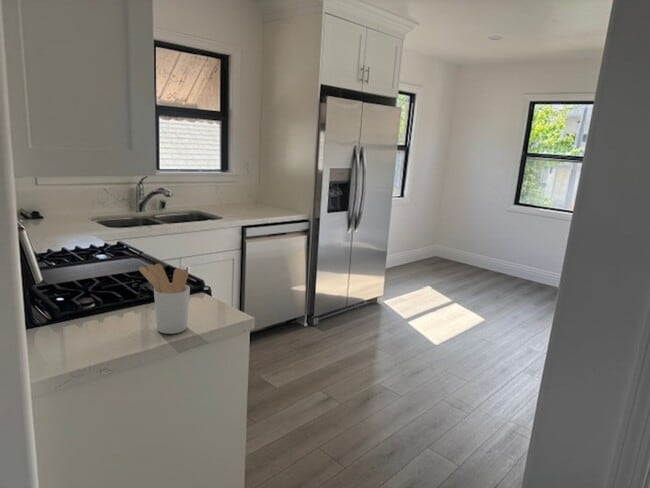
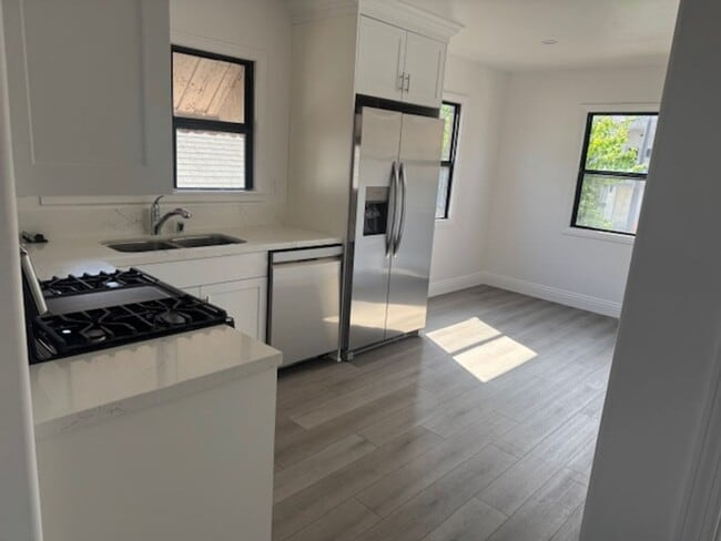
- utensil holder [138,263,191,335]
